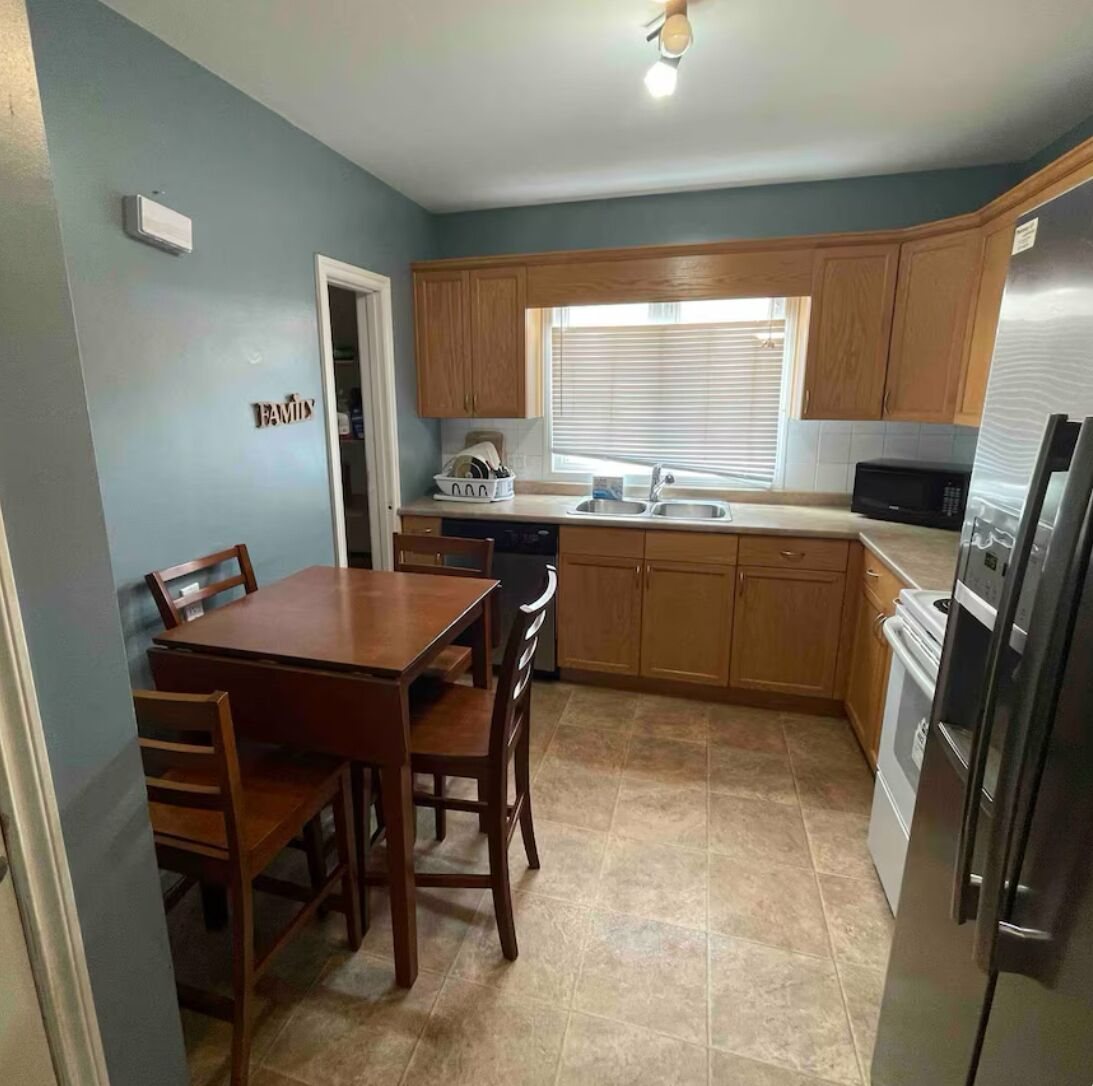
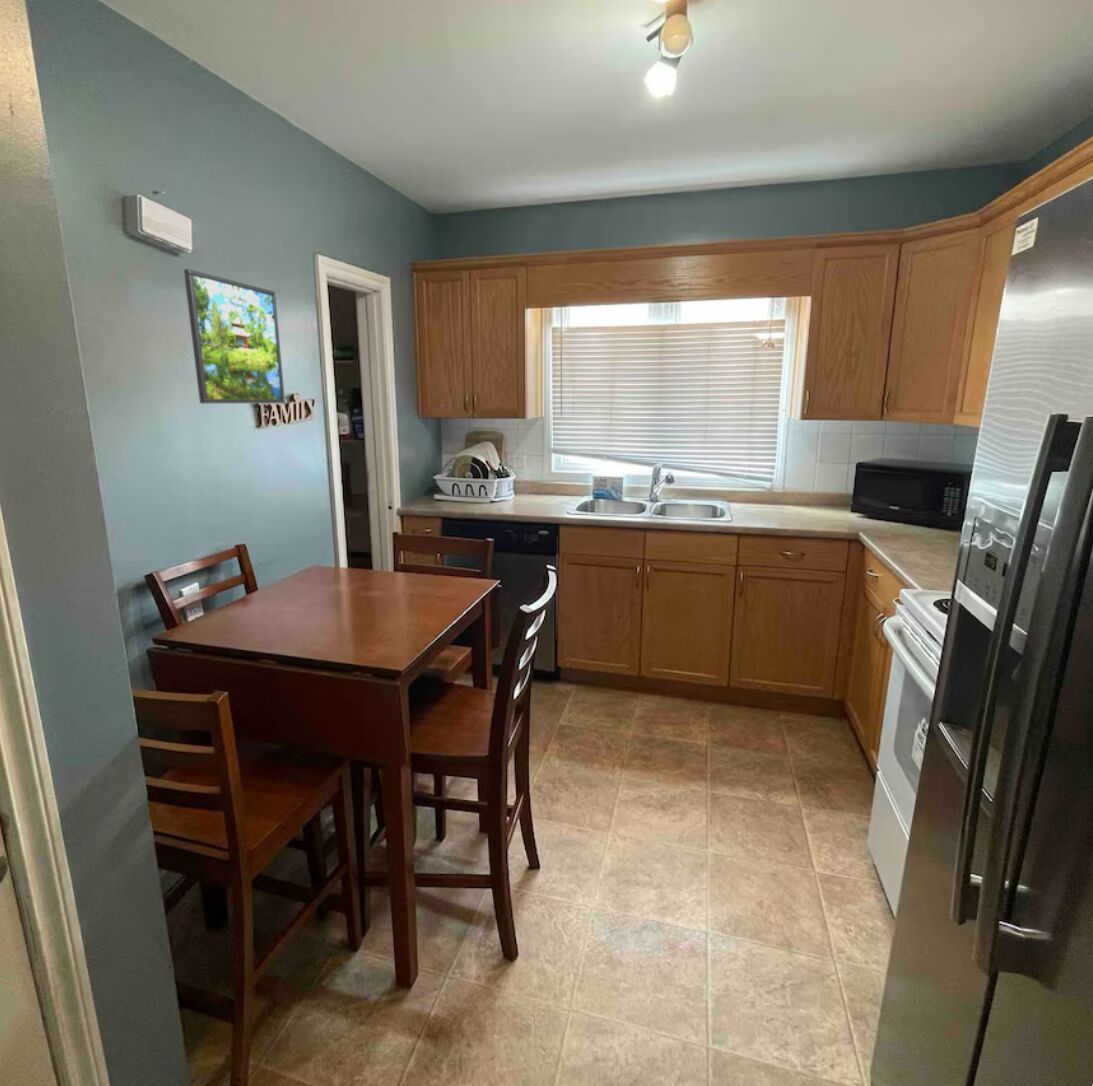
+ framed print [183,268,286,404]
